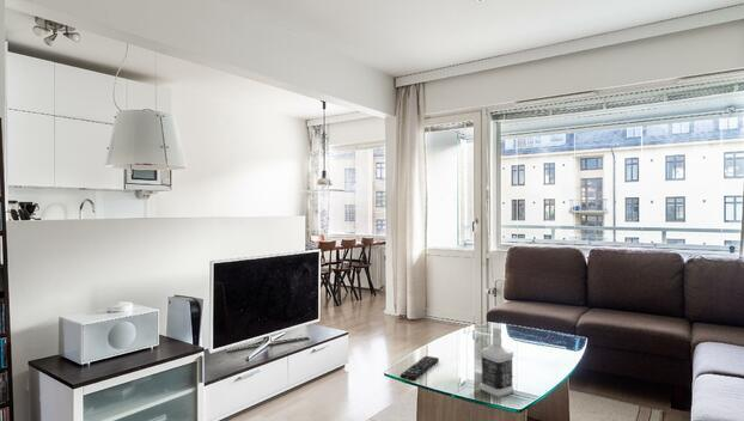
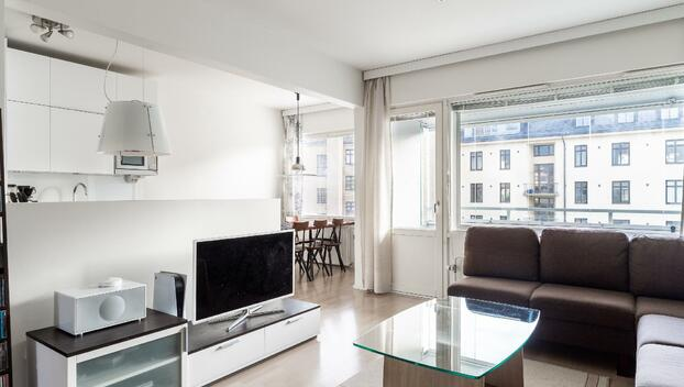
- remote control [400,355,440,382]
- bottle [480,325,514,398]
